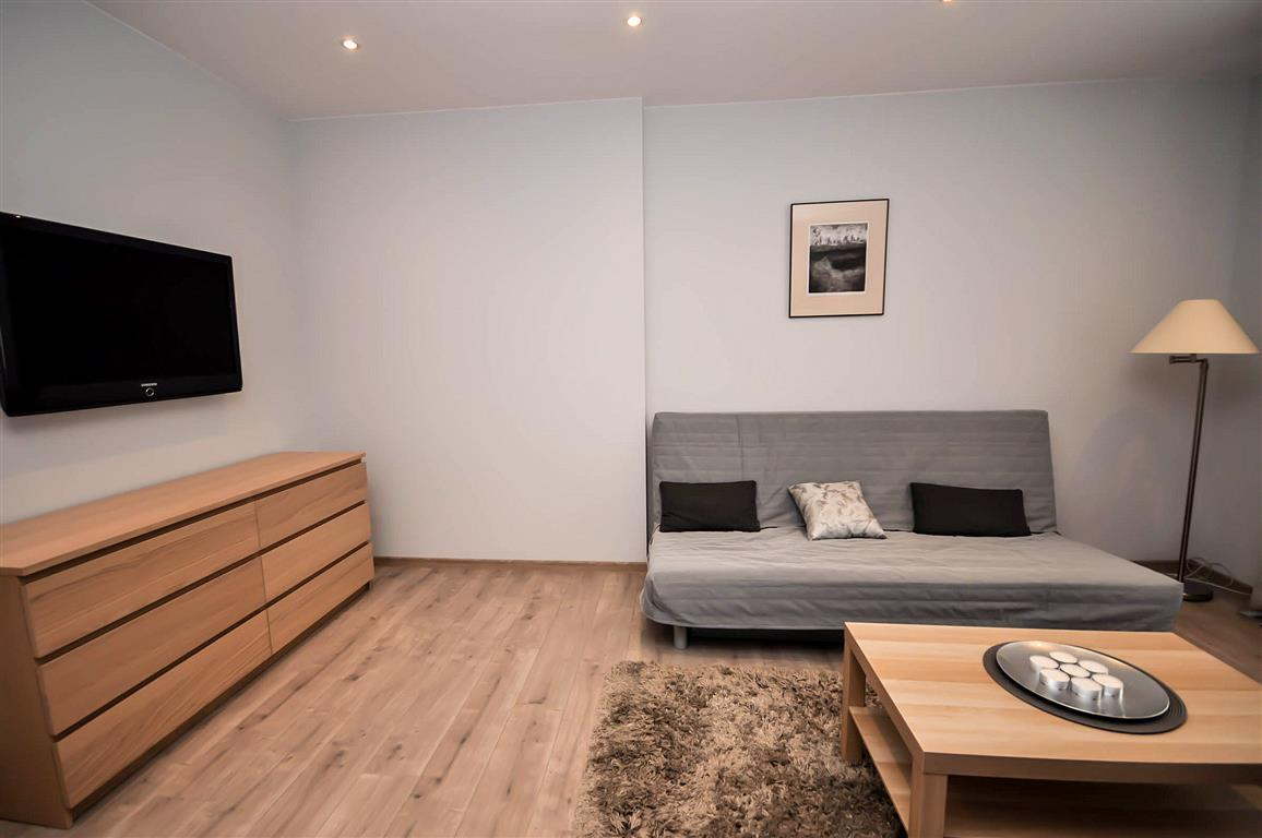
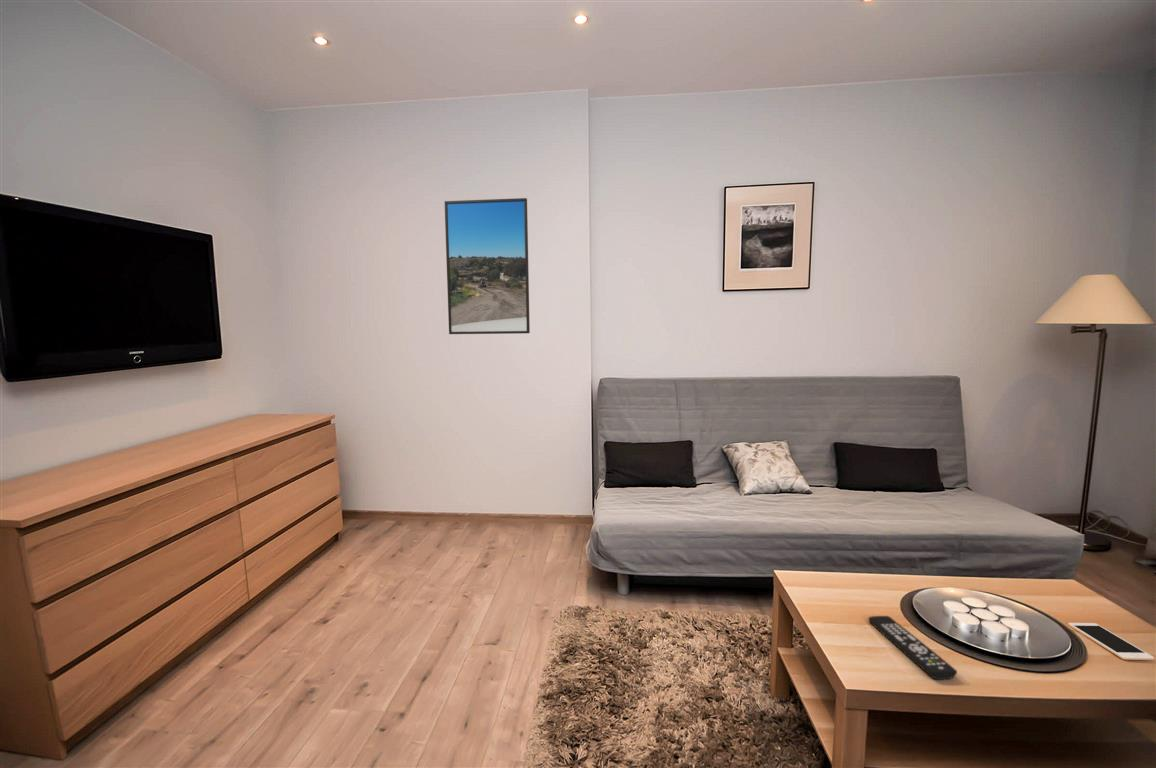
+ remote control [868,615,958,681]
+ cell phone [1067,622,1155,661]
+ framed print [444,197,531,335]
